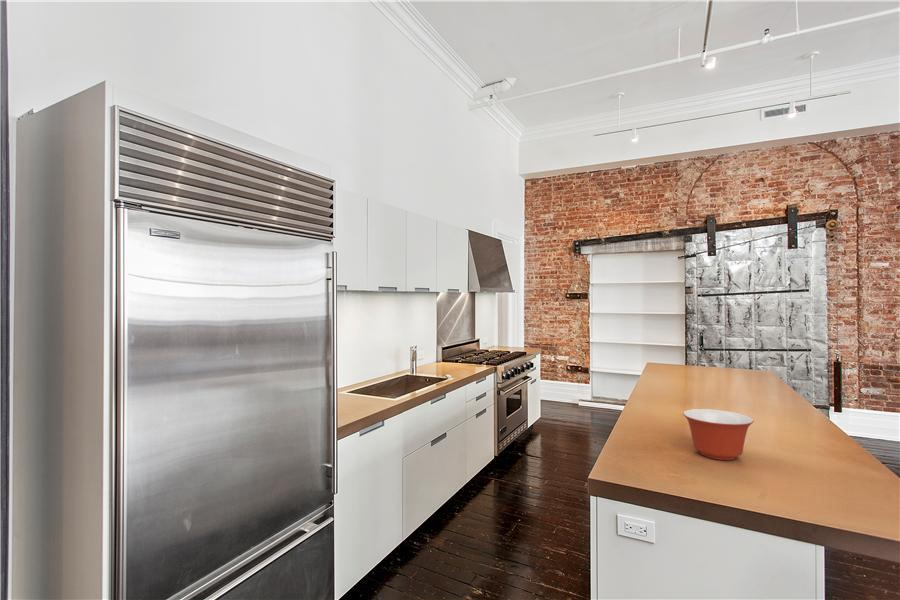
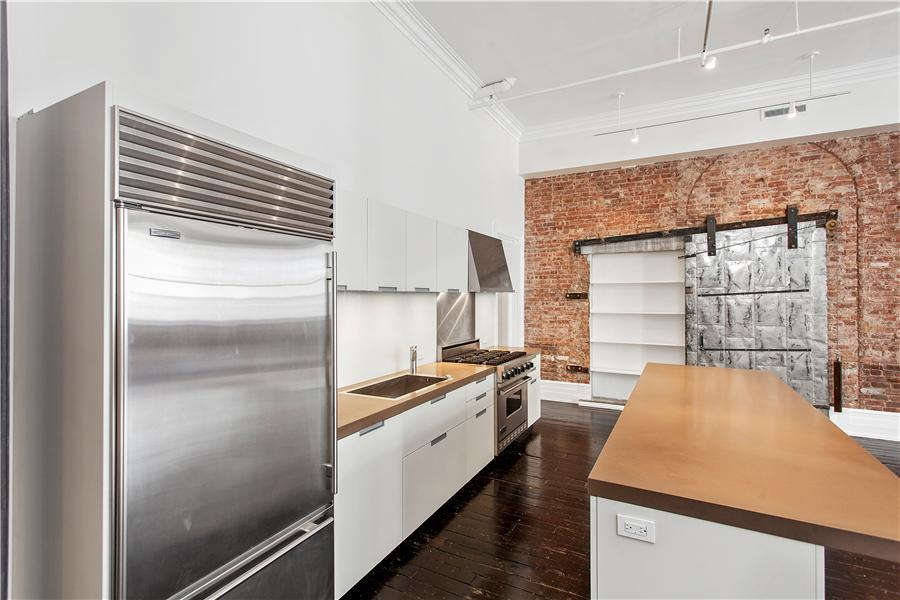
- mixing bowl [682,408,755,461]
